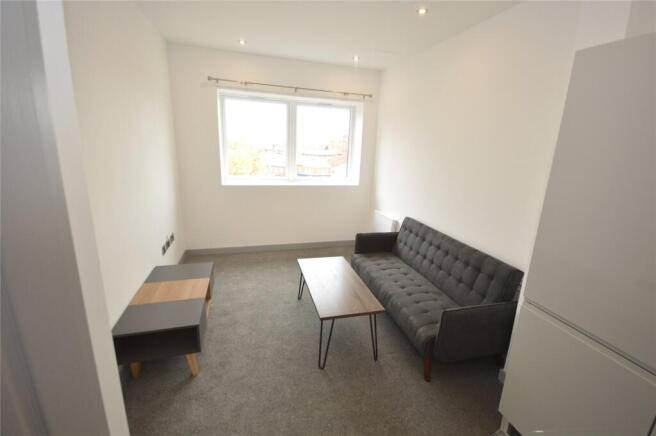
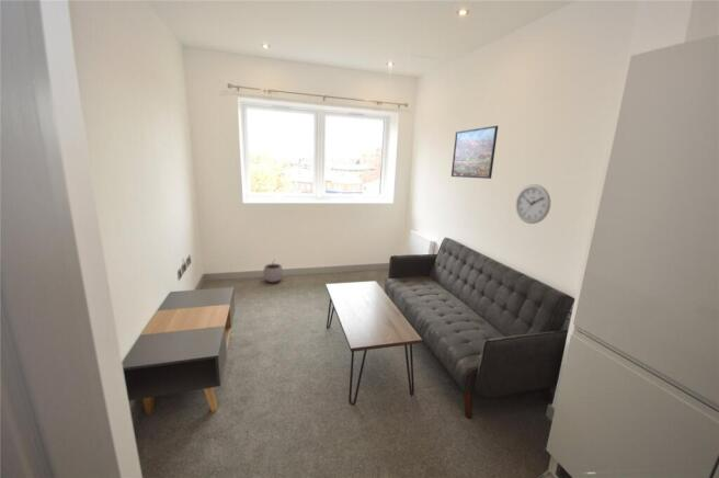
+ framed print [450,125,499,180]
+ wall clock [514,183,551,225]
+ plant pot [262,259,284,283]
